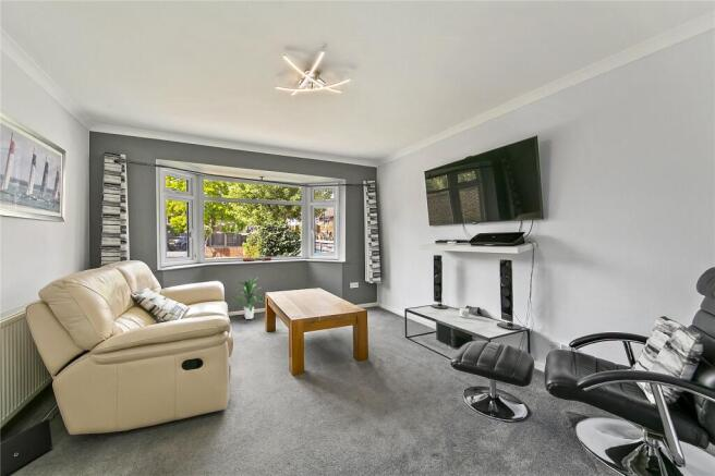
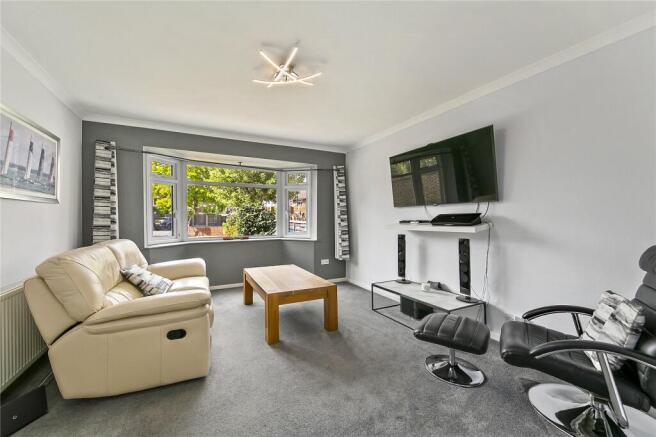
- indoor plant [232,276,263,320]
